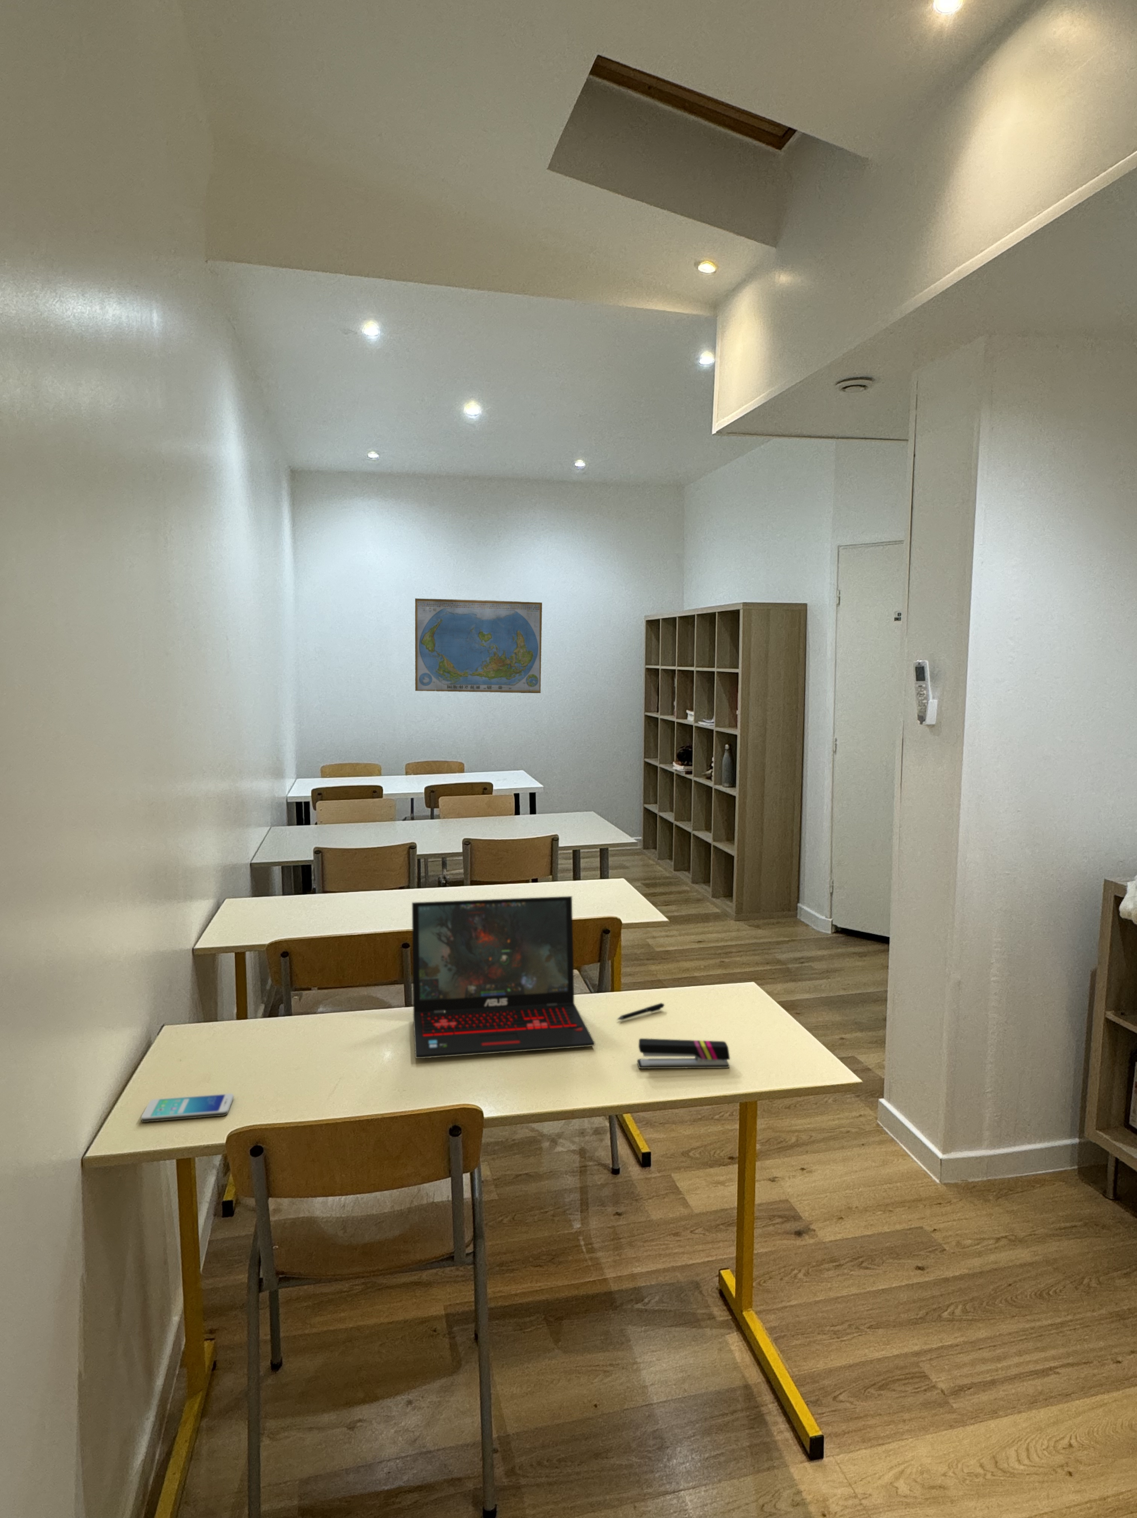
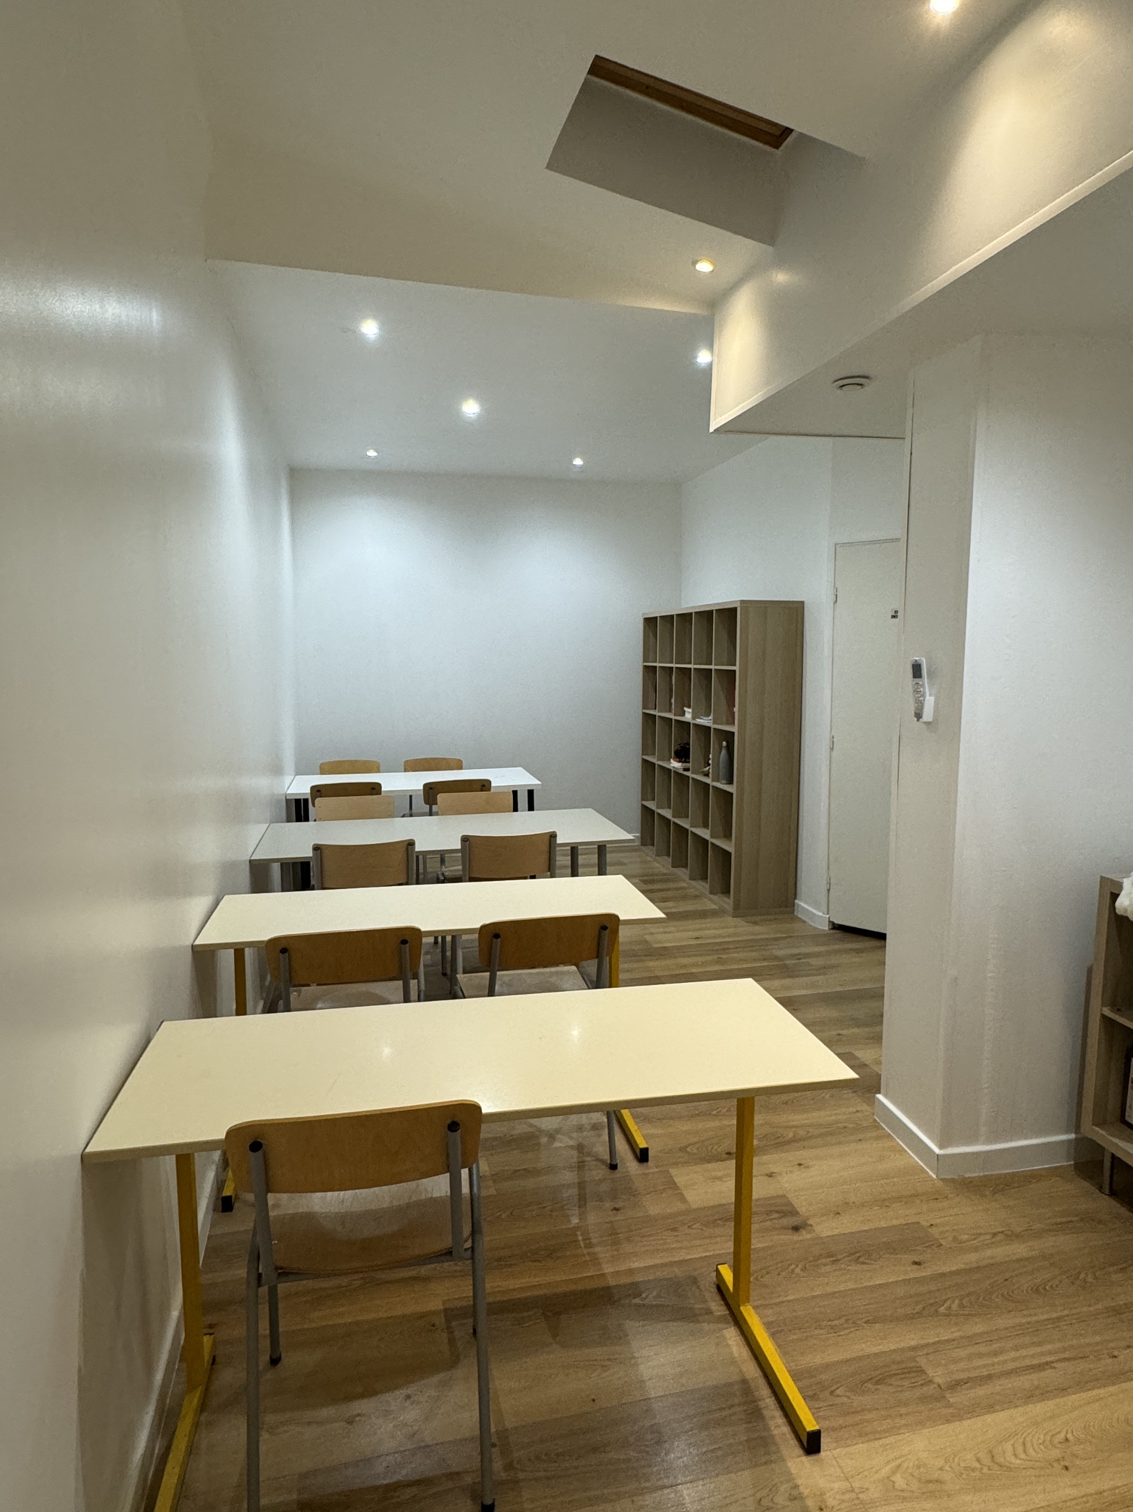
- pen [616,1003,665,1021]
- stapler [637,1037,731,1069]
- laptop [412,895,595,1059]
- world map [414,598,542,693]
- smartphone [141,1092,234,1122]
